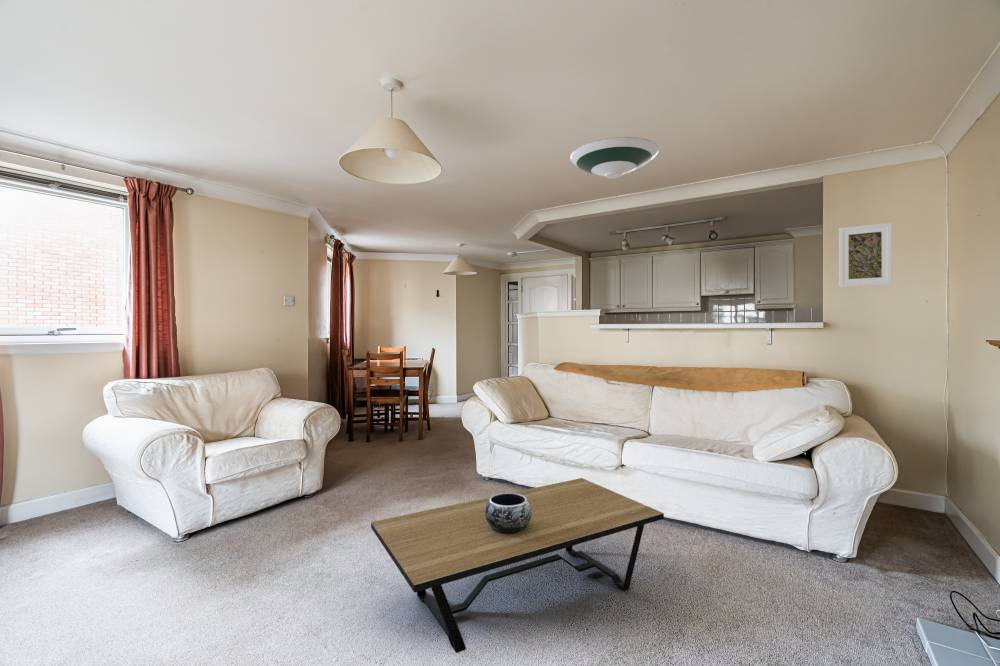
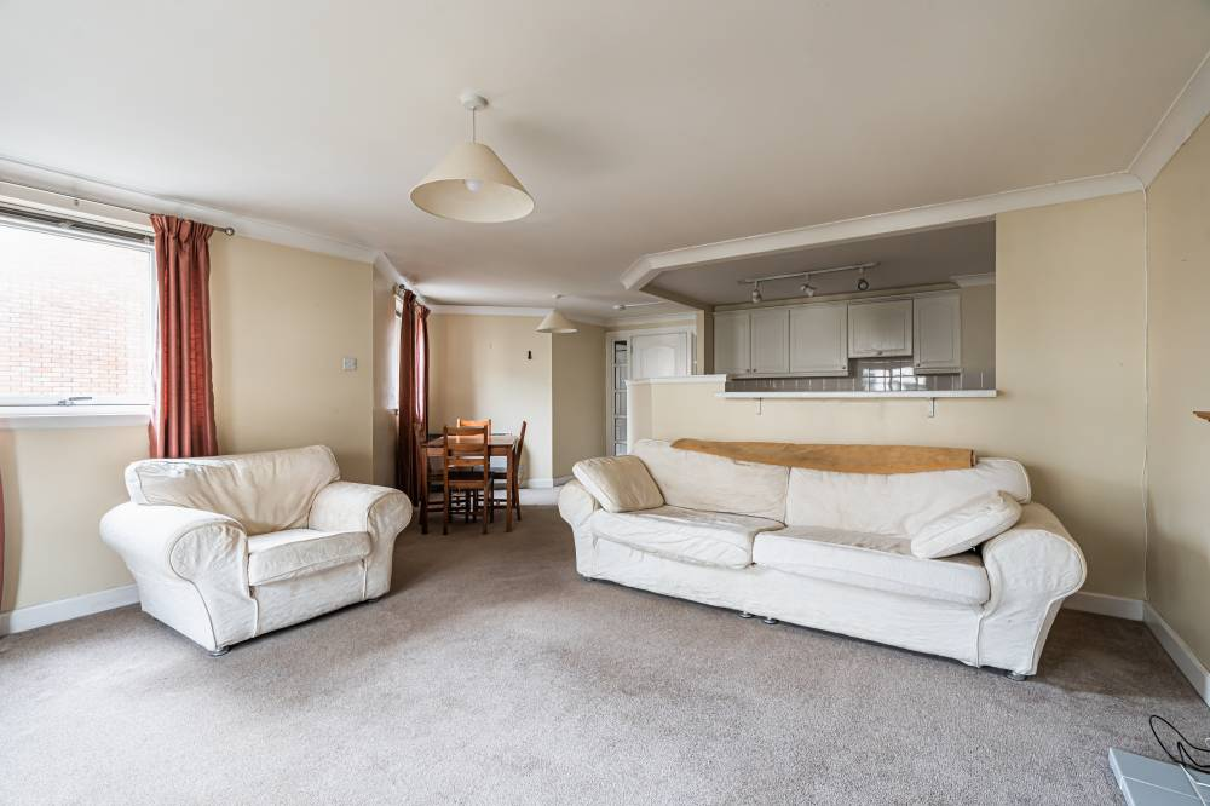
- coffee table [370,477,665,654]
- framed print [838,222,893,288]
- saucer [569,136,660,179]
- decorative bowl [485,492,531,534]
